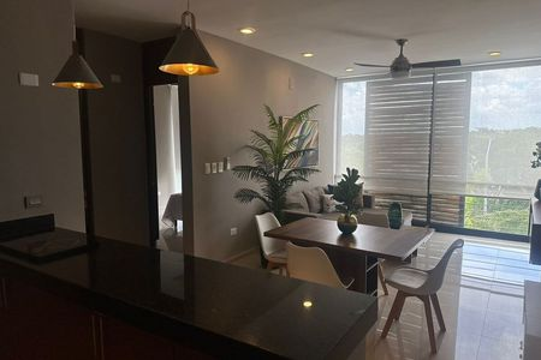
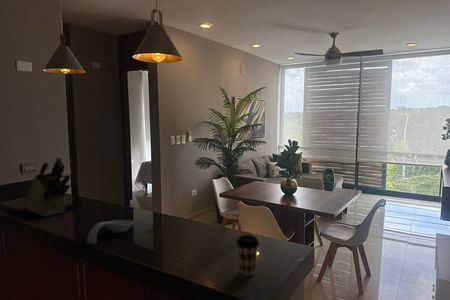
+ spoon rest [86,219,134,245]
+ coffee cup [235,234,260,277]
+ knife block [22,157,71,218]
